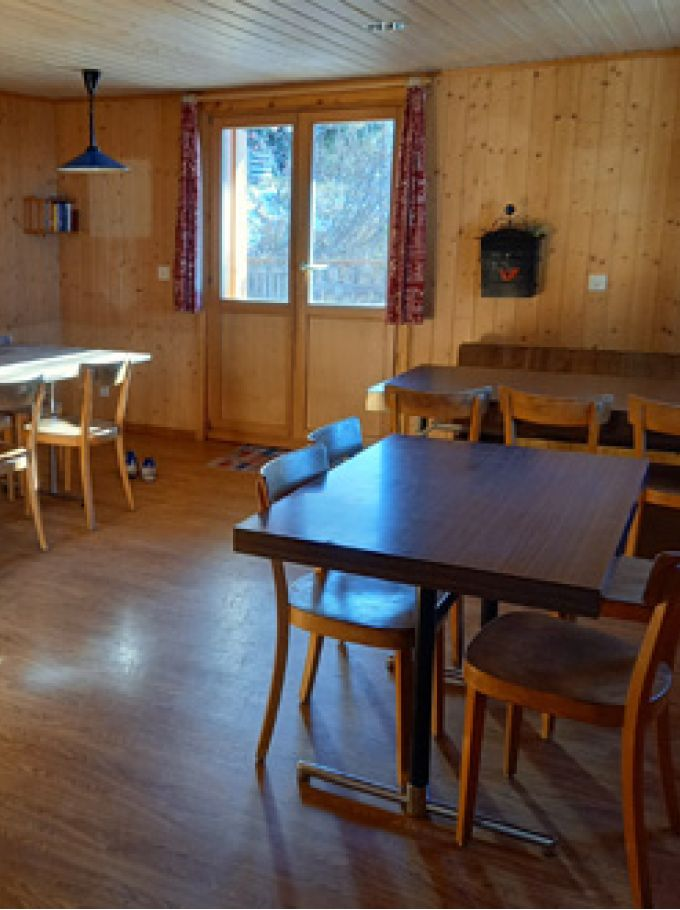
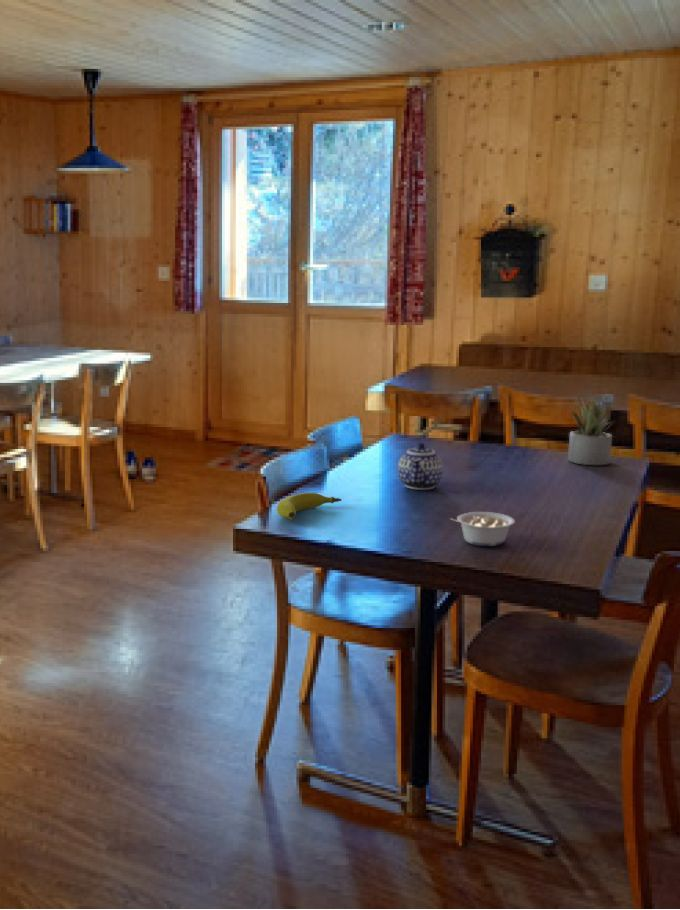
+ fruit [276,492,342,521]
+ teapot [397,442,444,491]
+ legume [449,511,516,547]
+ succulent plant [567,396,616,466]
